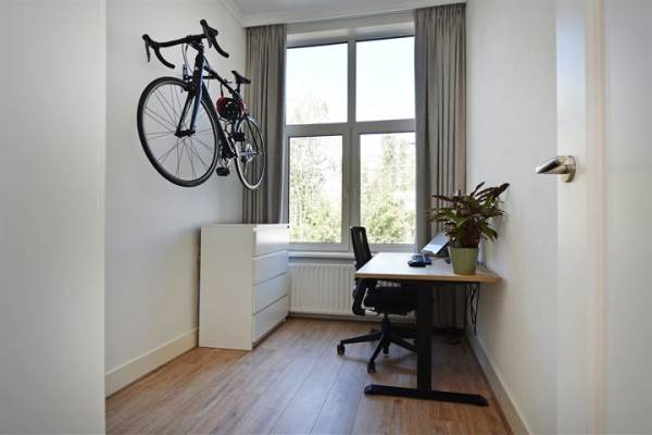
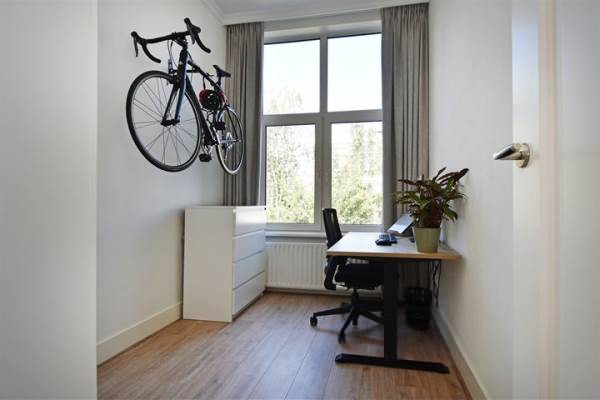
+ wastebasket [401,285,435,331]
